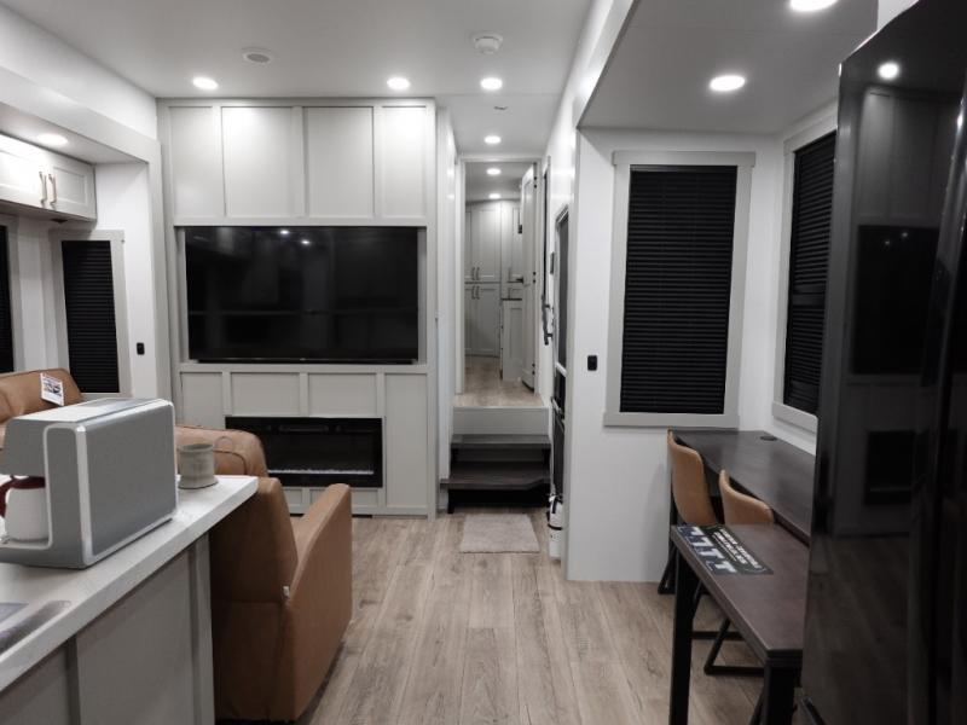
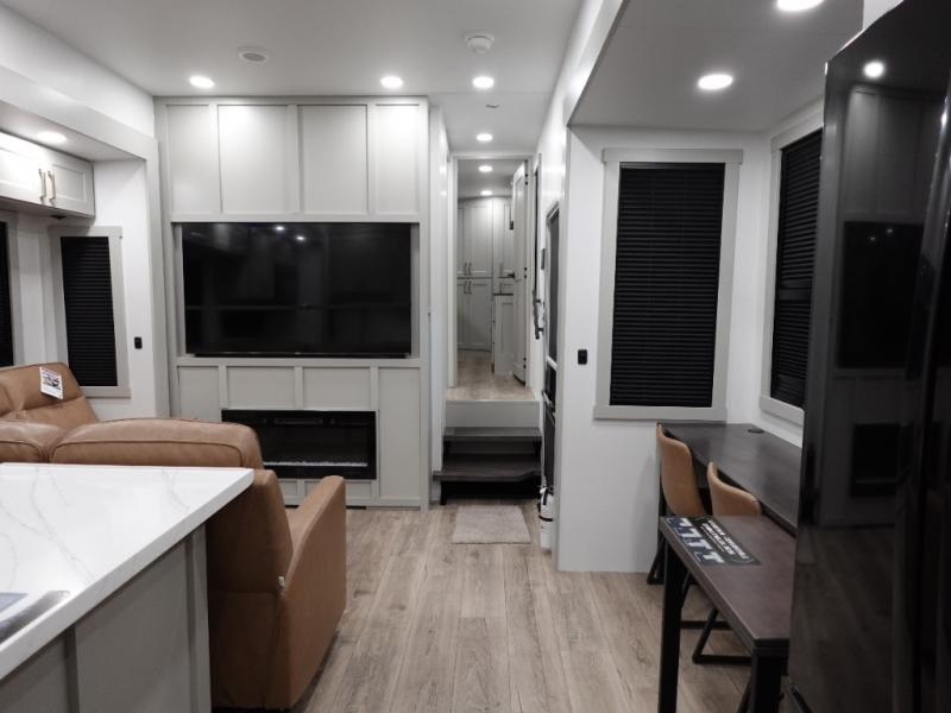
- mug [176,434,237,489]
- coffee maker [0,396,180,570]
